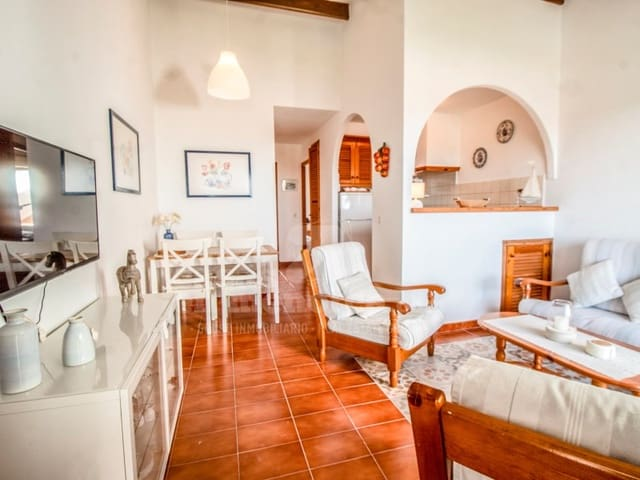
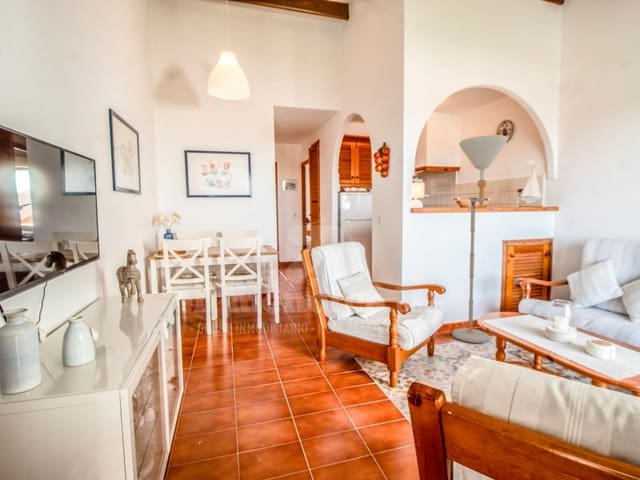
+ floor lamp [451,134,510,344]
